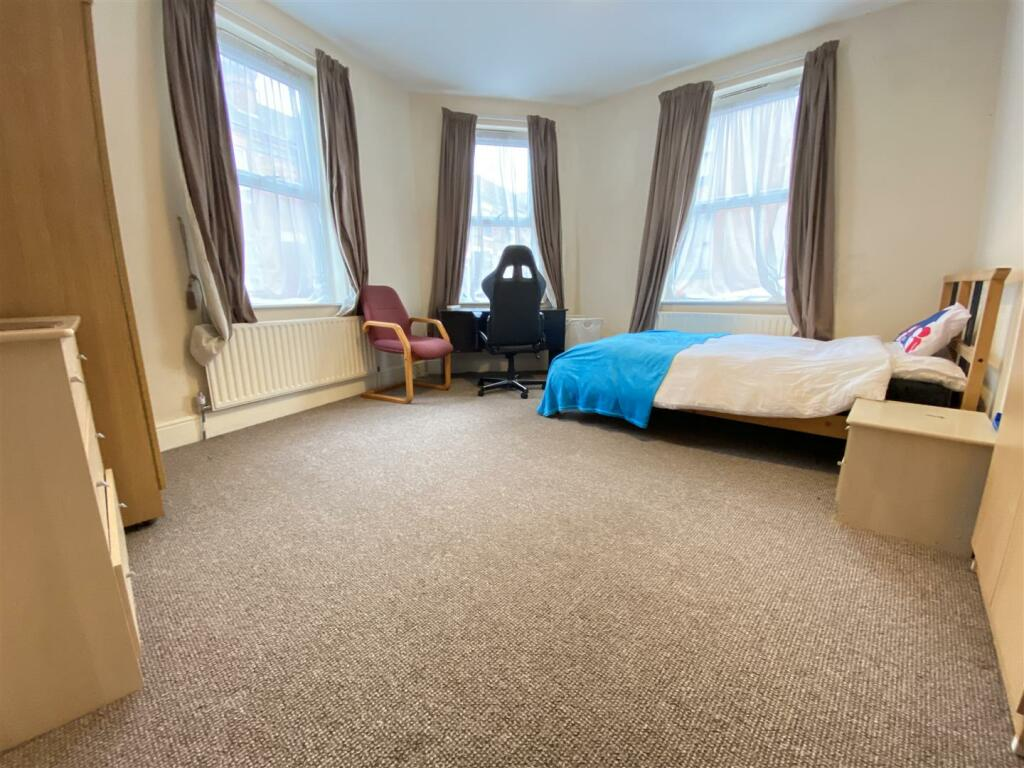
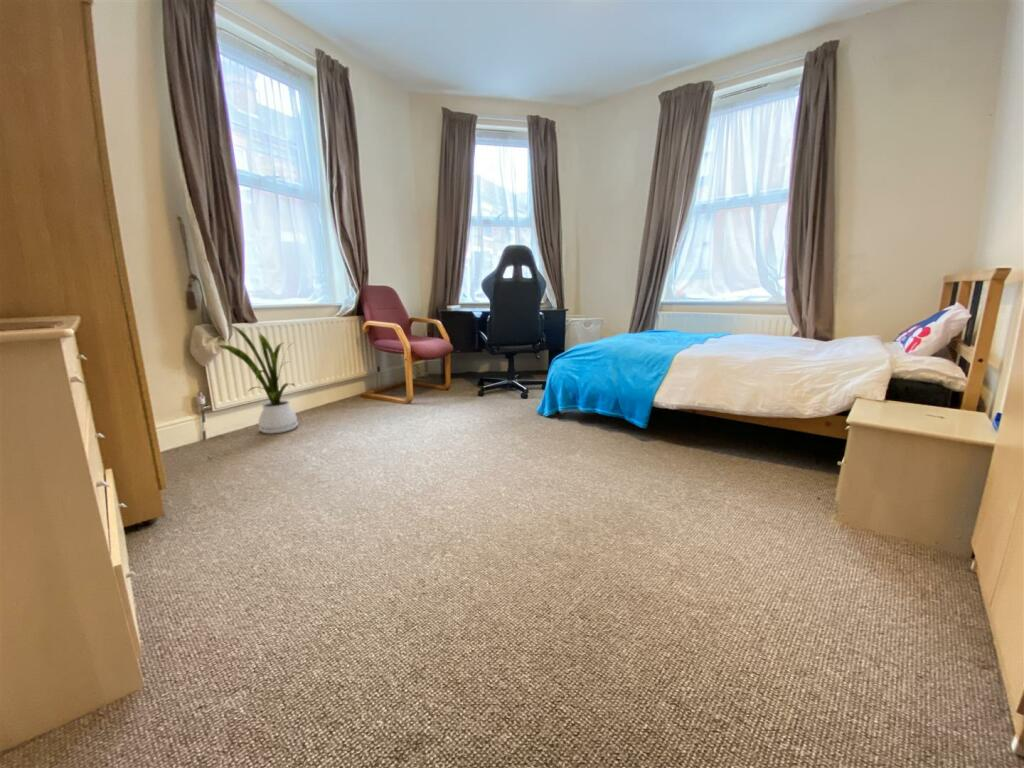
+ house plant [218,324,299,435]
